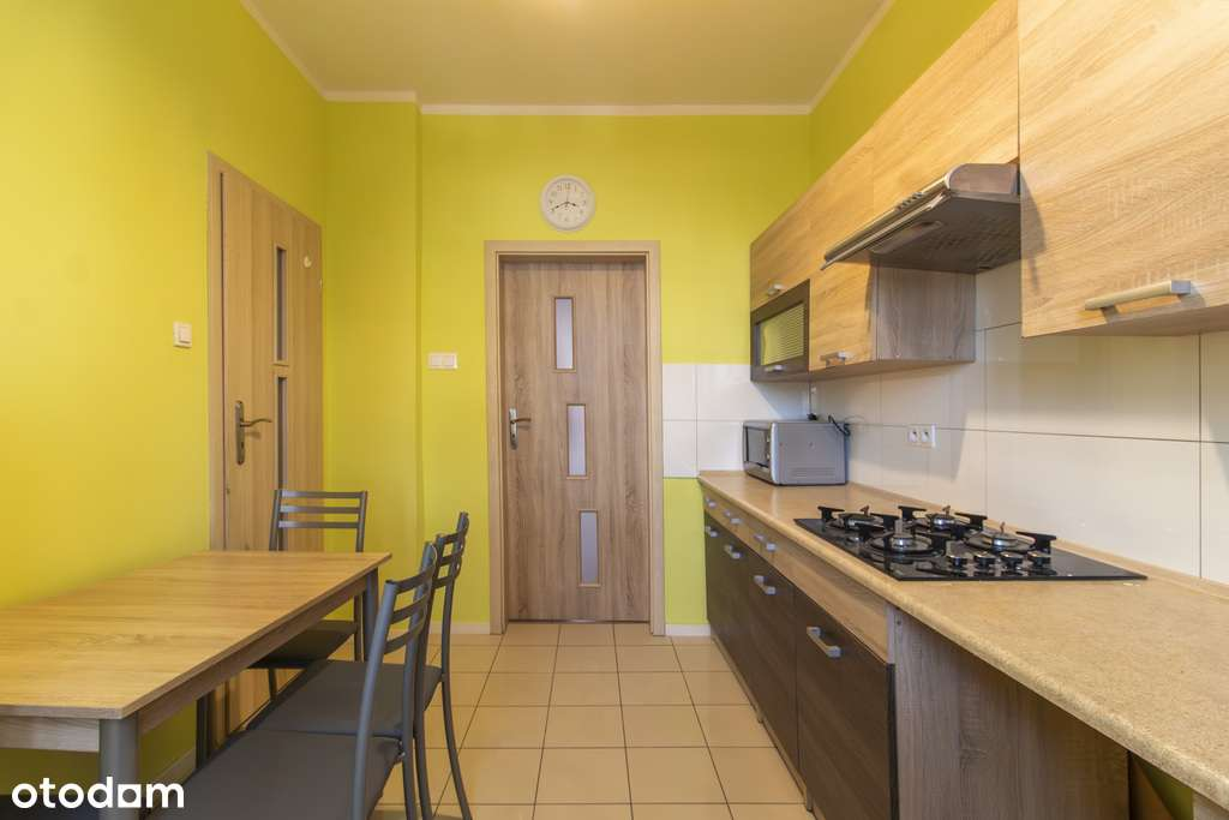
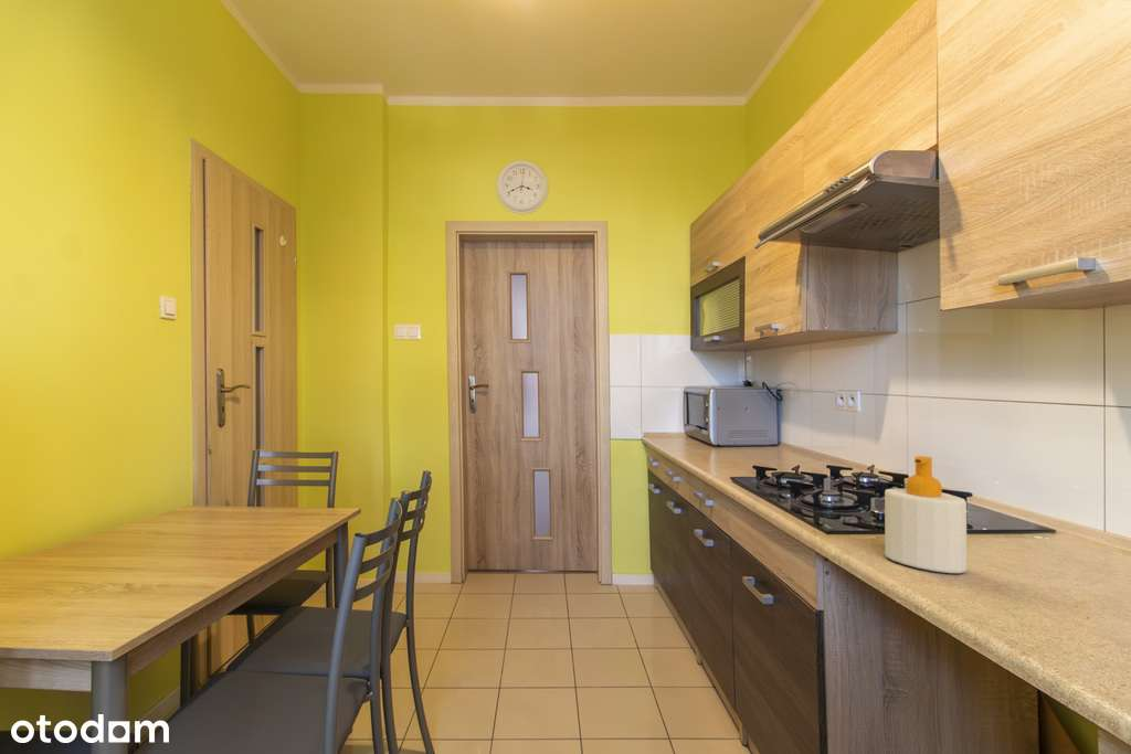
+ soap bottle [884,455,968,574]
